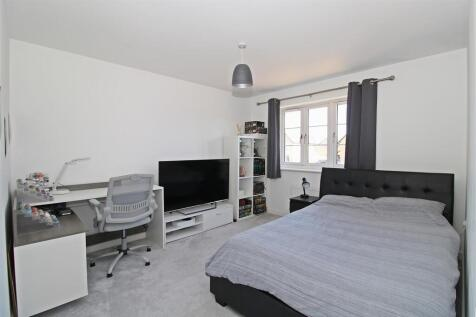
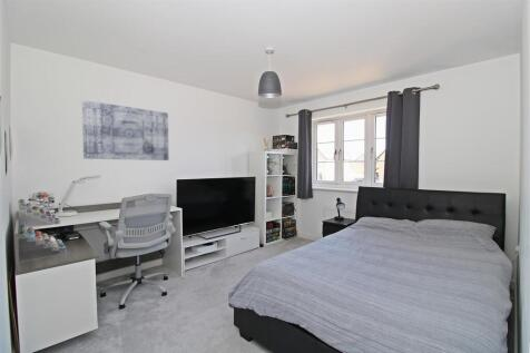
+ wall art [81,99,169,161]
